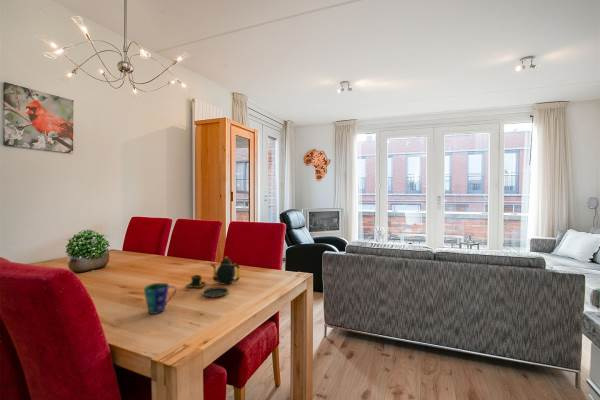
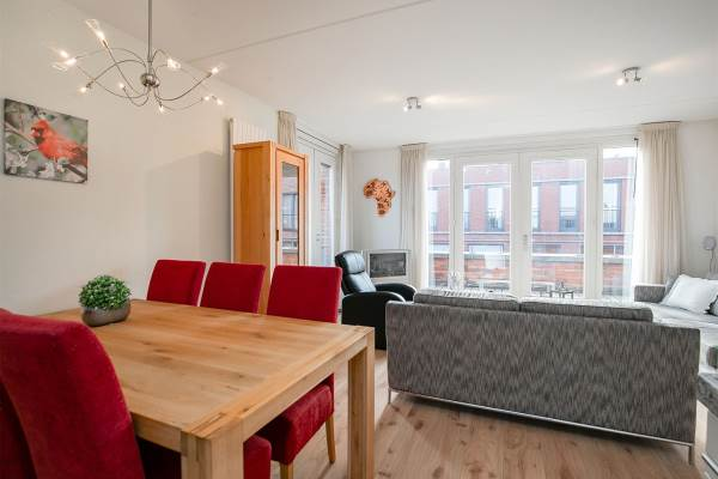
- cup [143,282,177,315]
- teapot [185,256,241,298]
